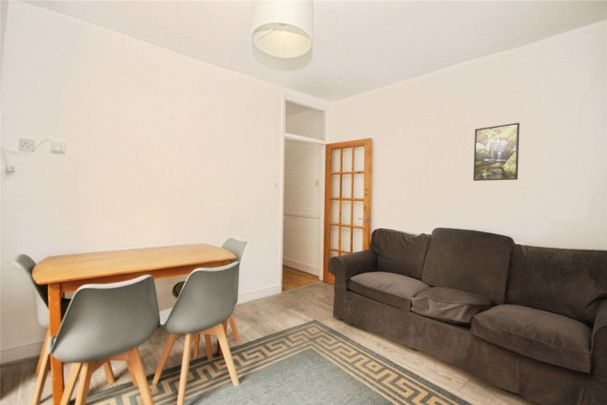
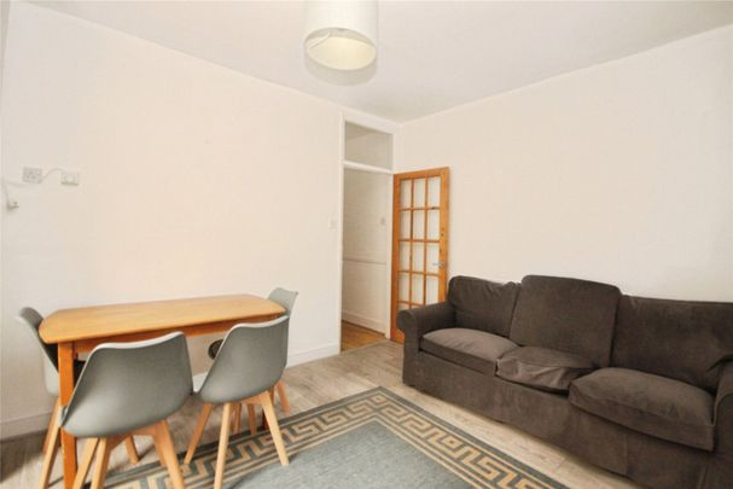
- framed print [472,122,521,182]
